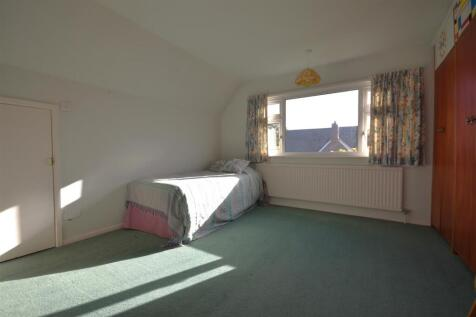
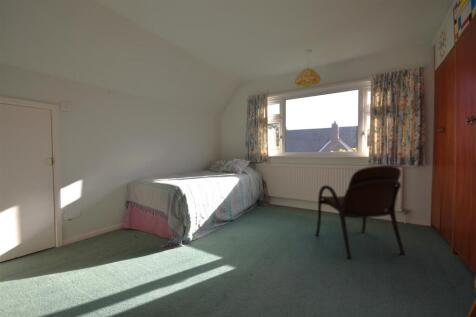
+ armchair [315,165,406,260]
